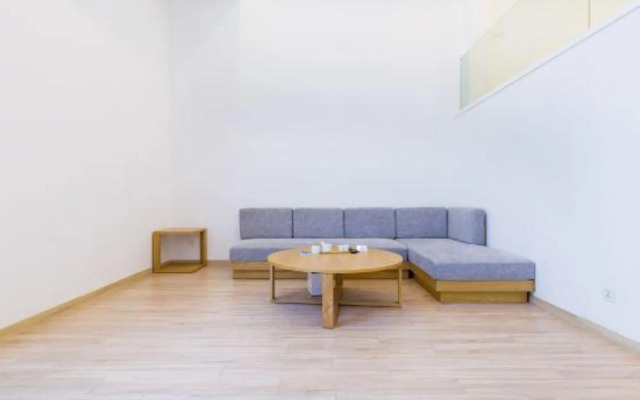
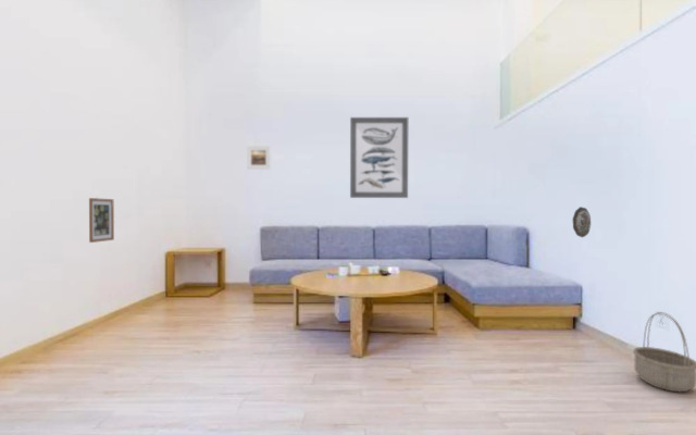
+ basket [632,311,696,393]
+ wall art [349,116,409,199]
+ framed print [246,145,272,171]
+ decorative plate [572,206,592,238]
+ wall art [88,197,115,244]
